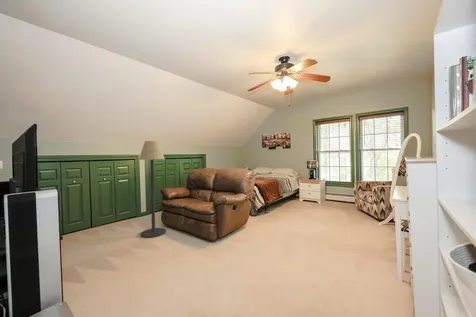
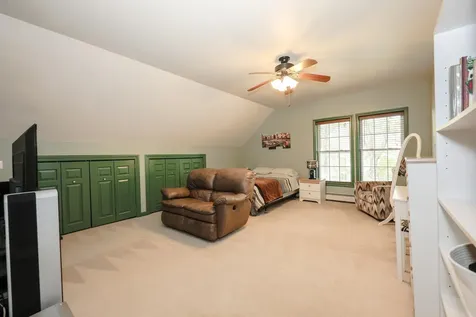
- floor lamp [138,140,167,238]
